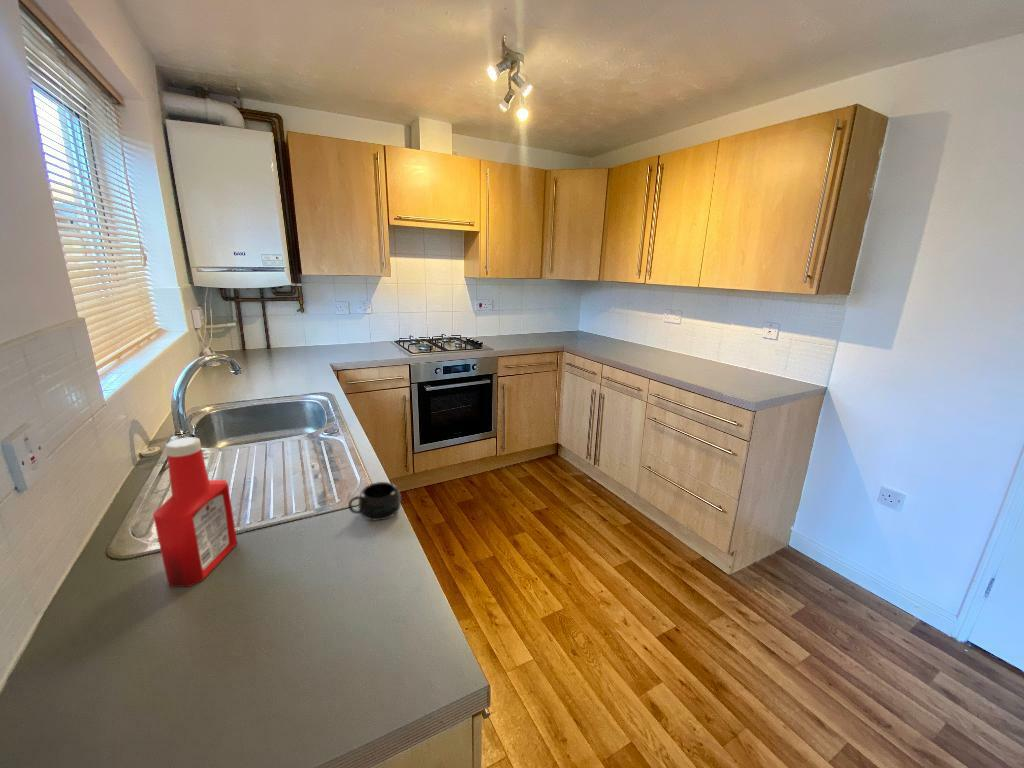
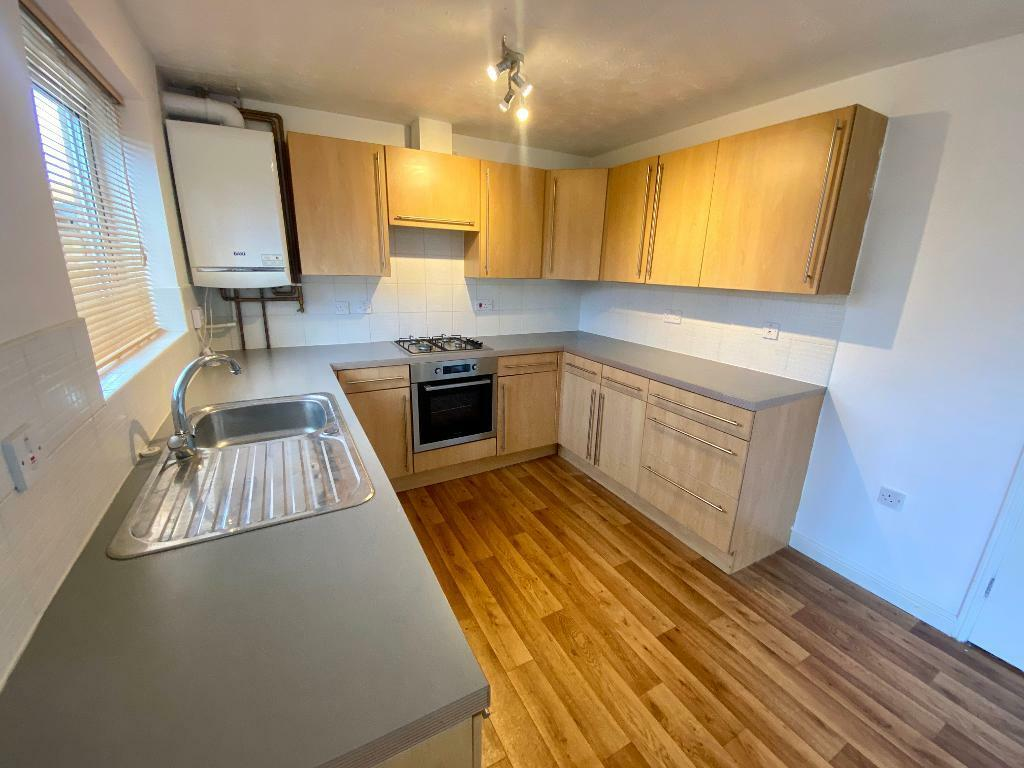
- soap bottle [152,436,238,588]
- mug [347,481,402,522]
